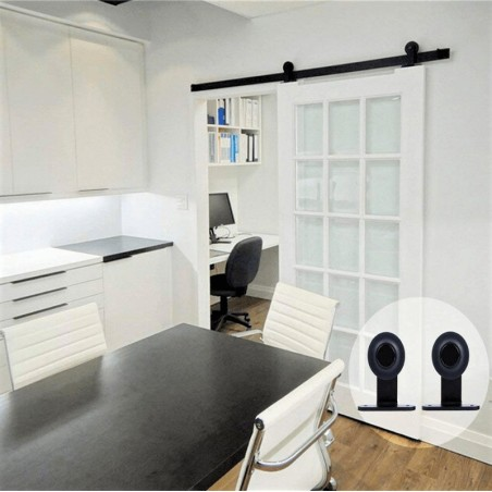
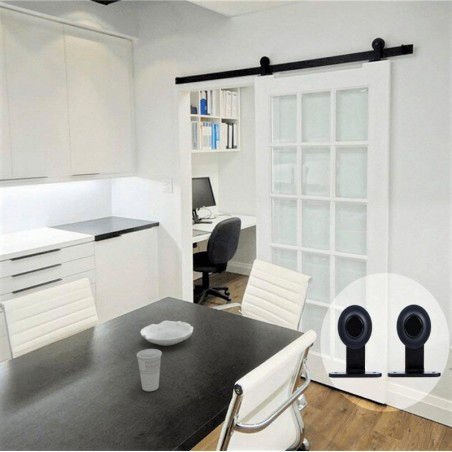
+ bowl [139,319,194,347]
+ cup [135,348,163,392]
